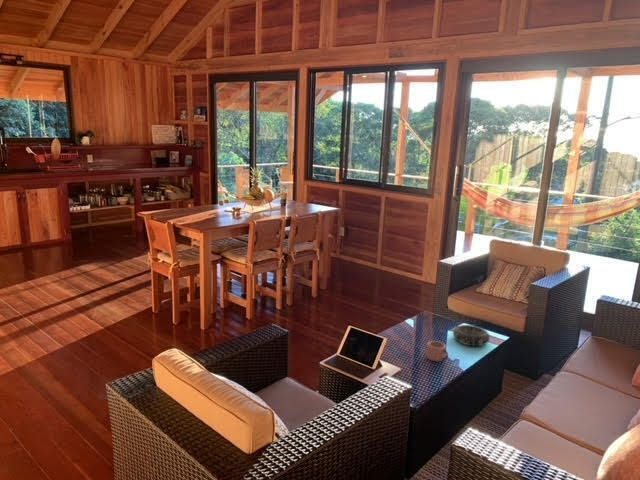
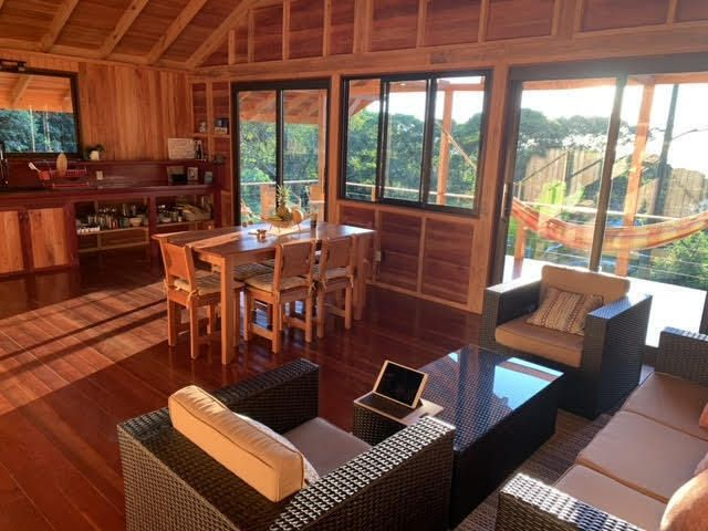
- decorative bowl [452,324,491,347]
- mug [425,340,449,362]
